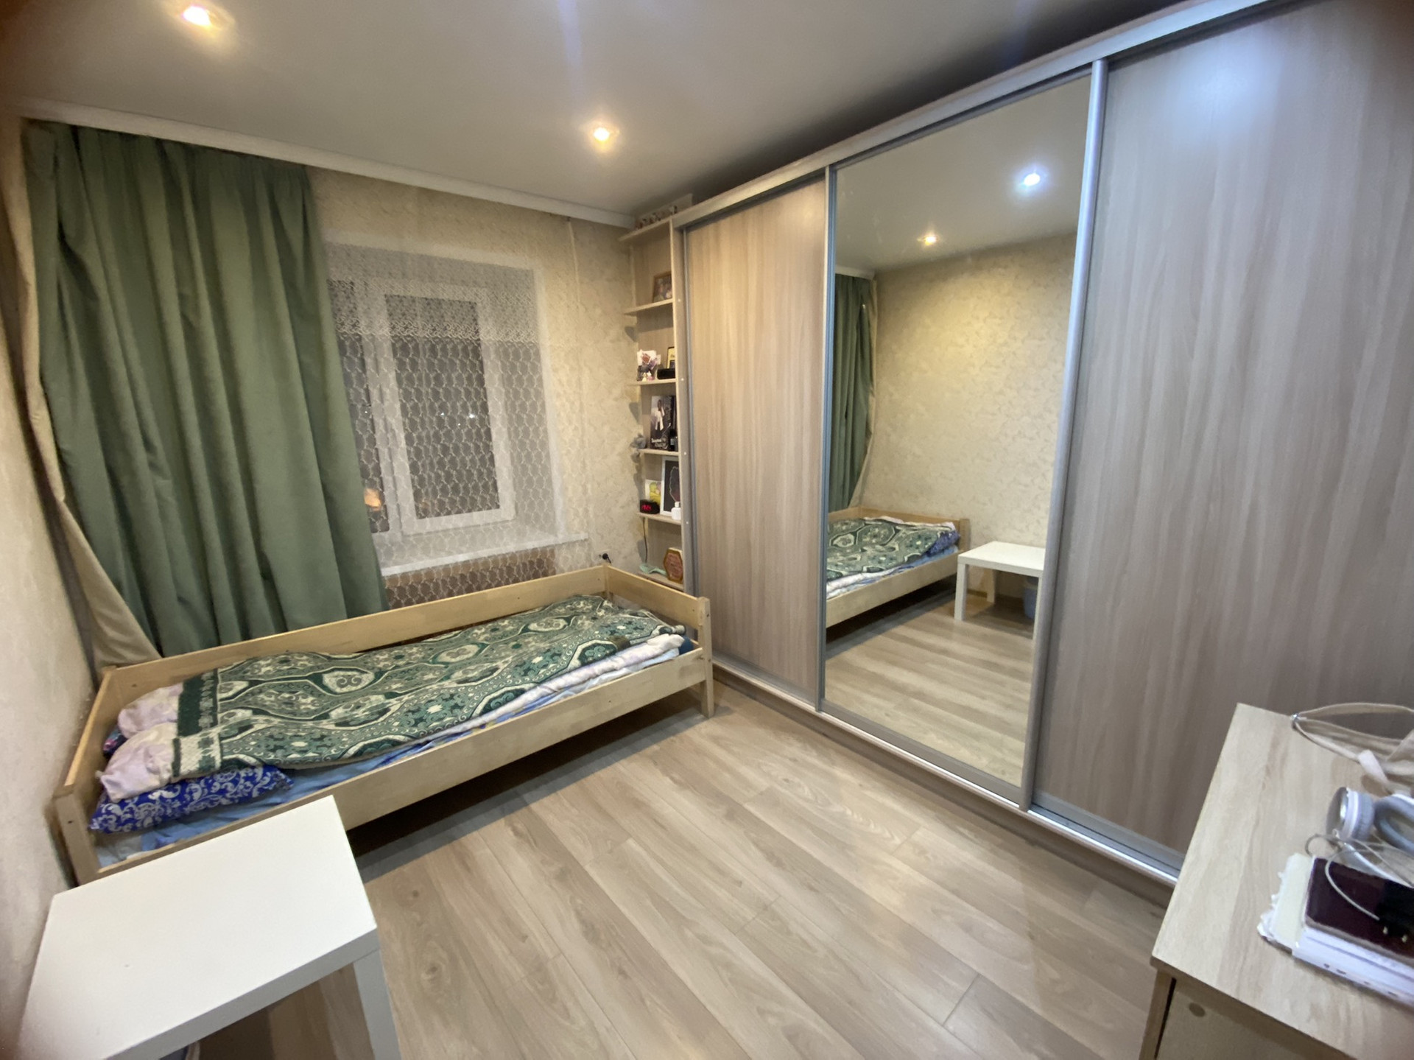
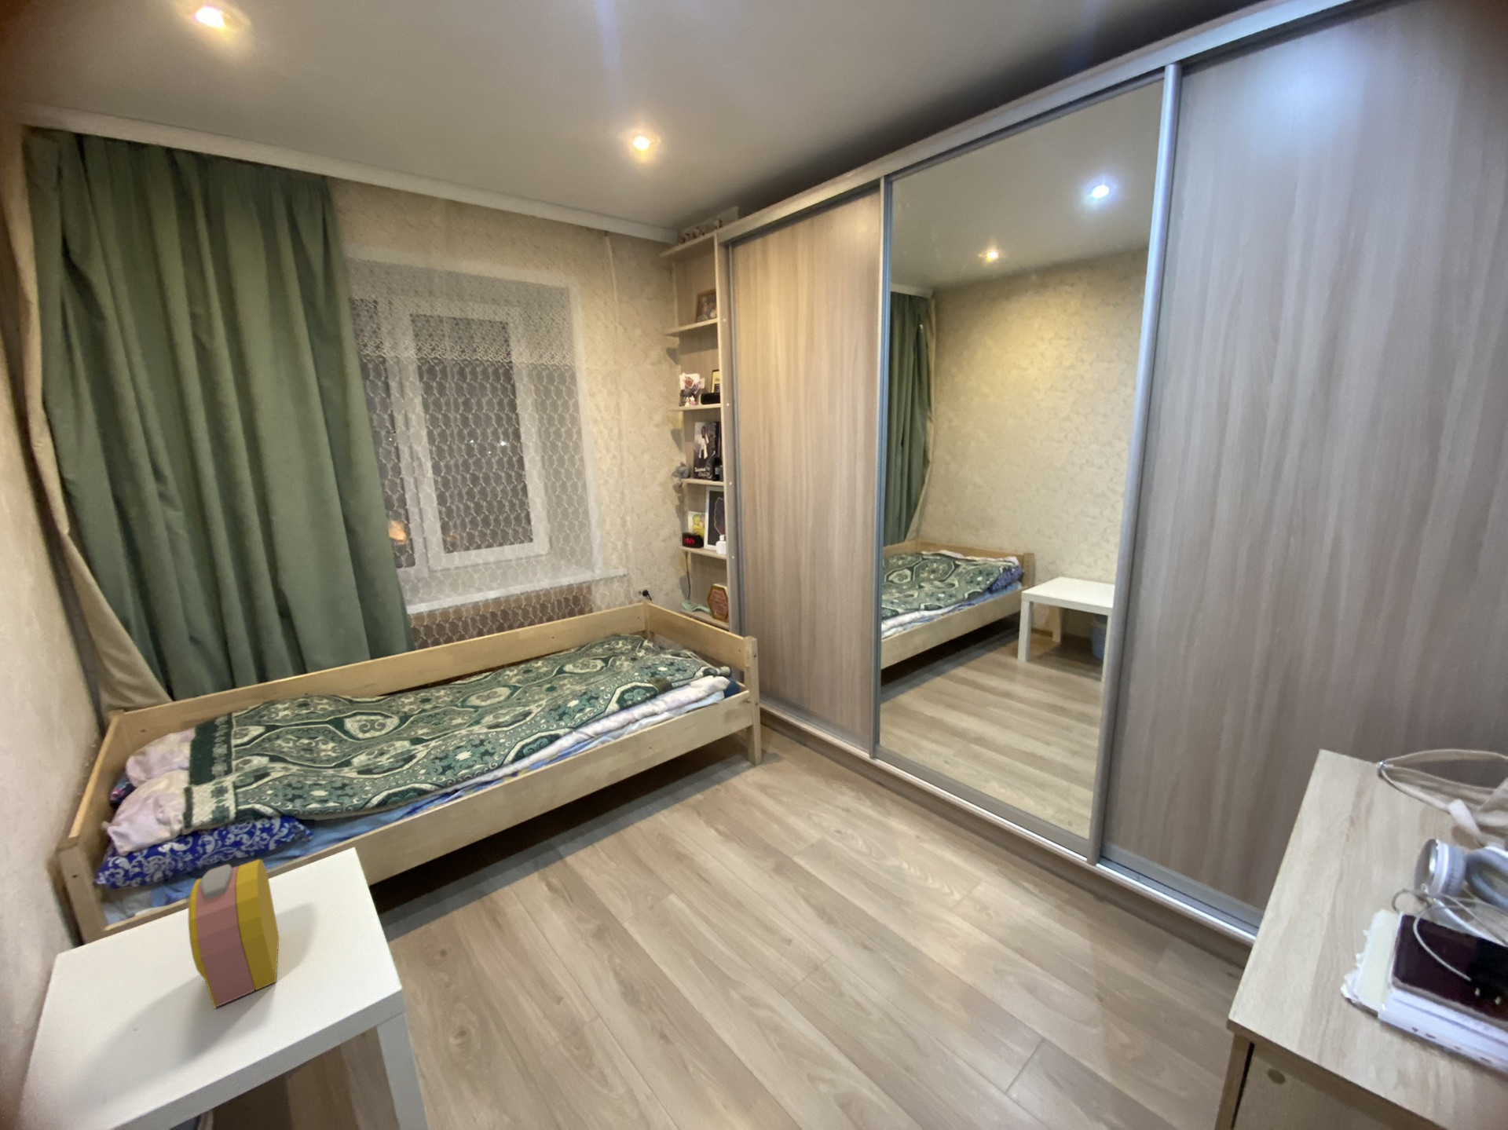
+ alarm clock [188,858,279,1009]
